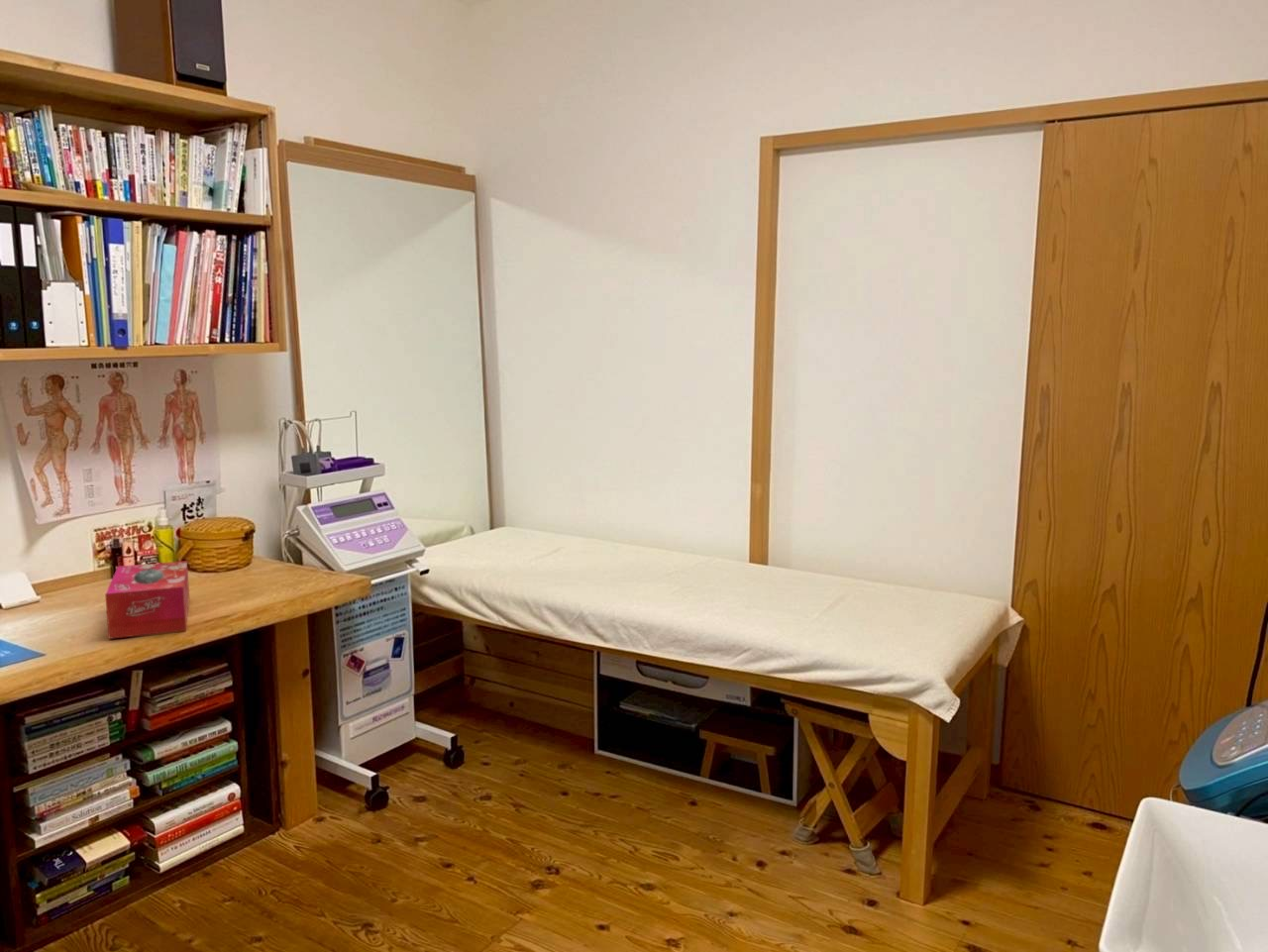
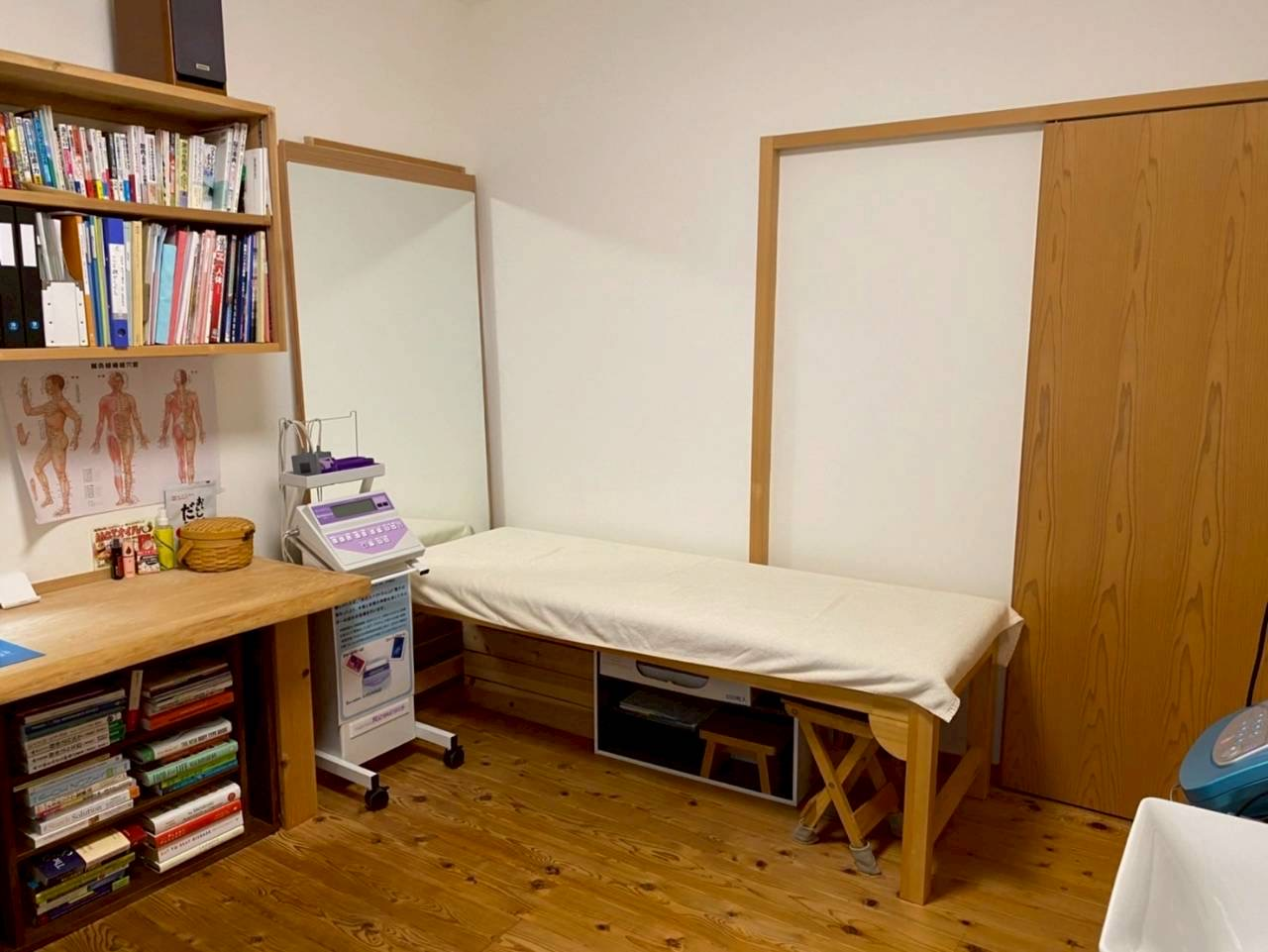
- tissue box [104,560,190,640]
